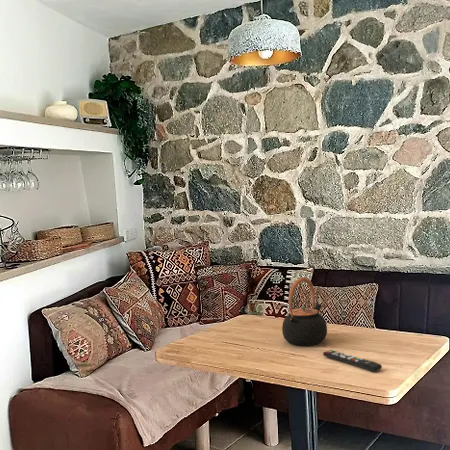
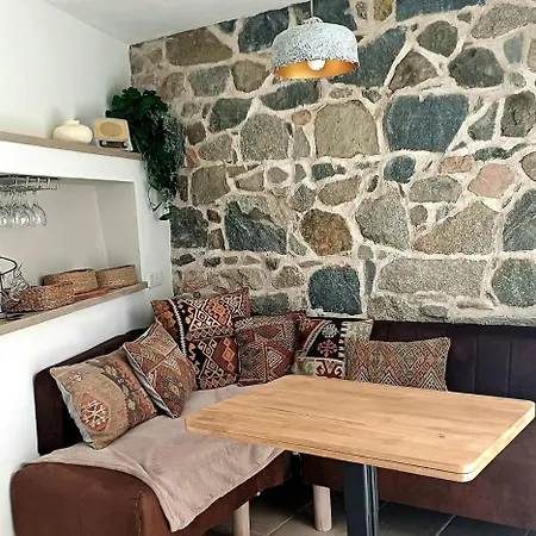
- remote control [322,349,383,373]
- teapot [281,277,328,347]
